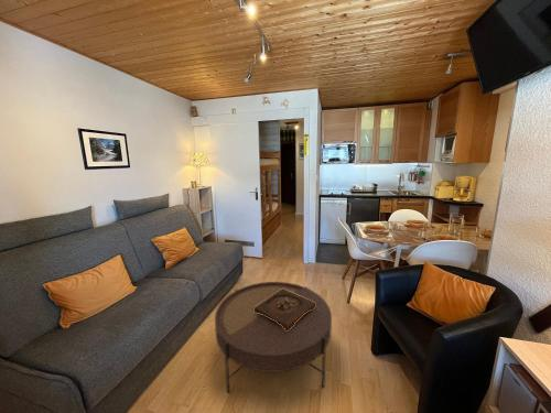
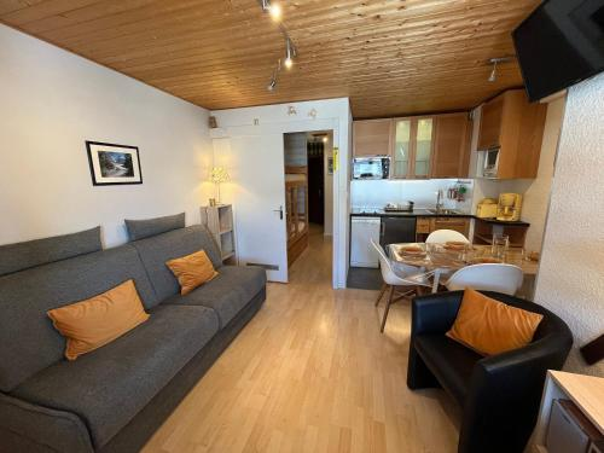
- coffee table [214,281,333,394]
- wooden tray [255,289,315,330]
